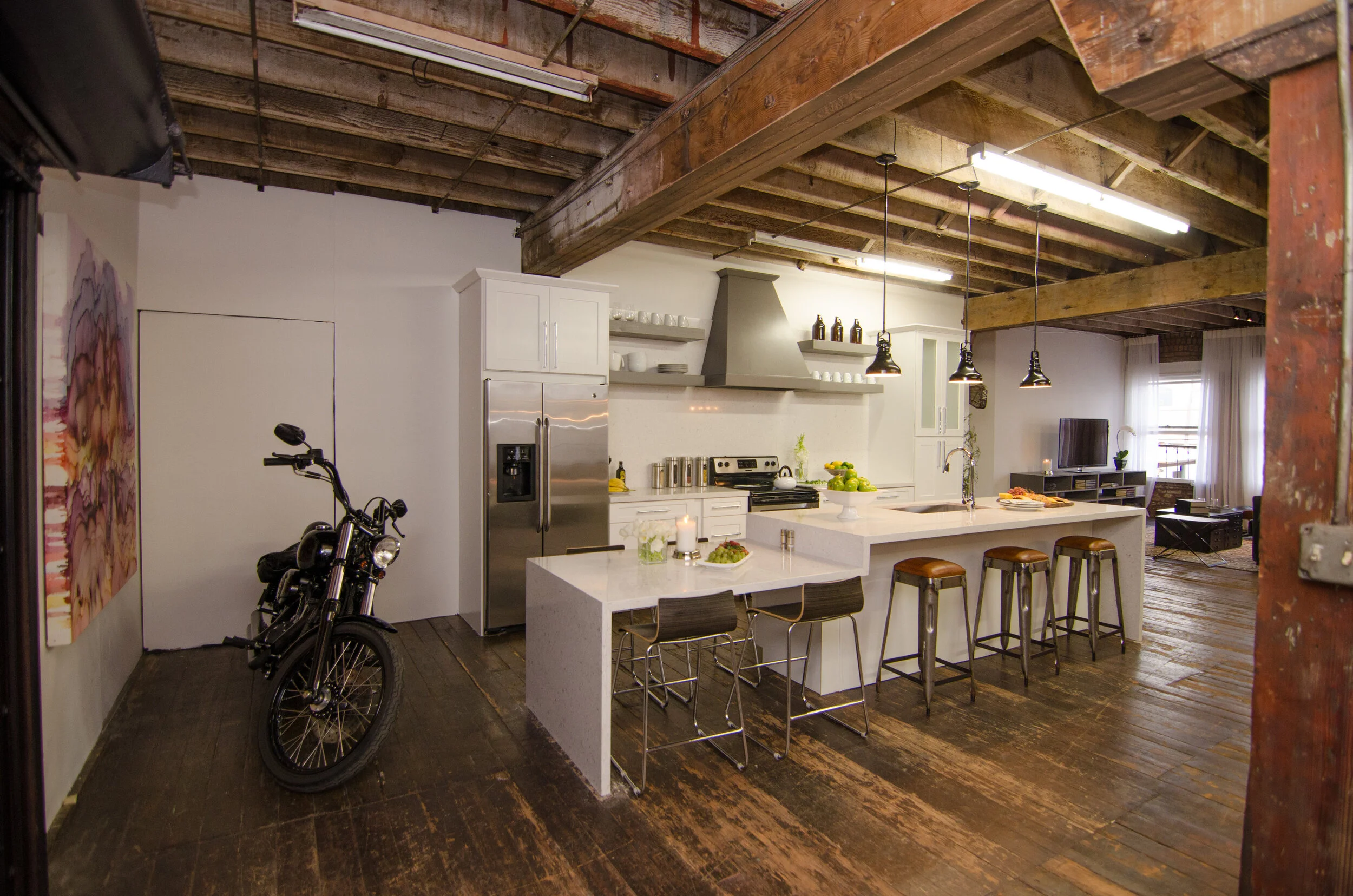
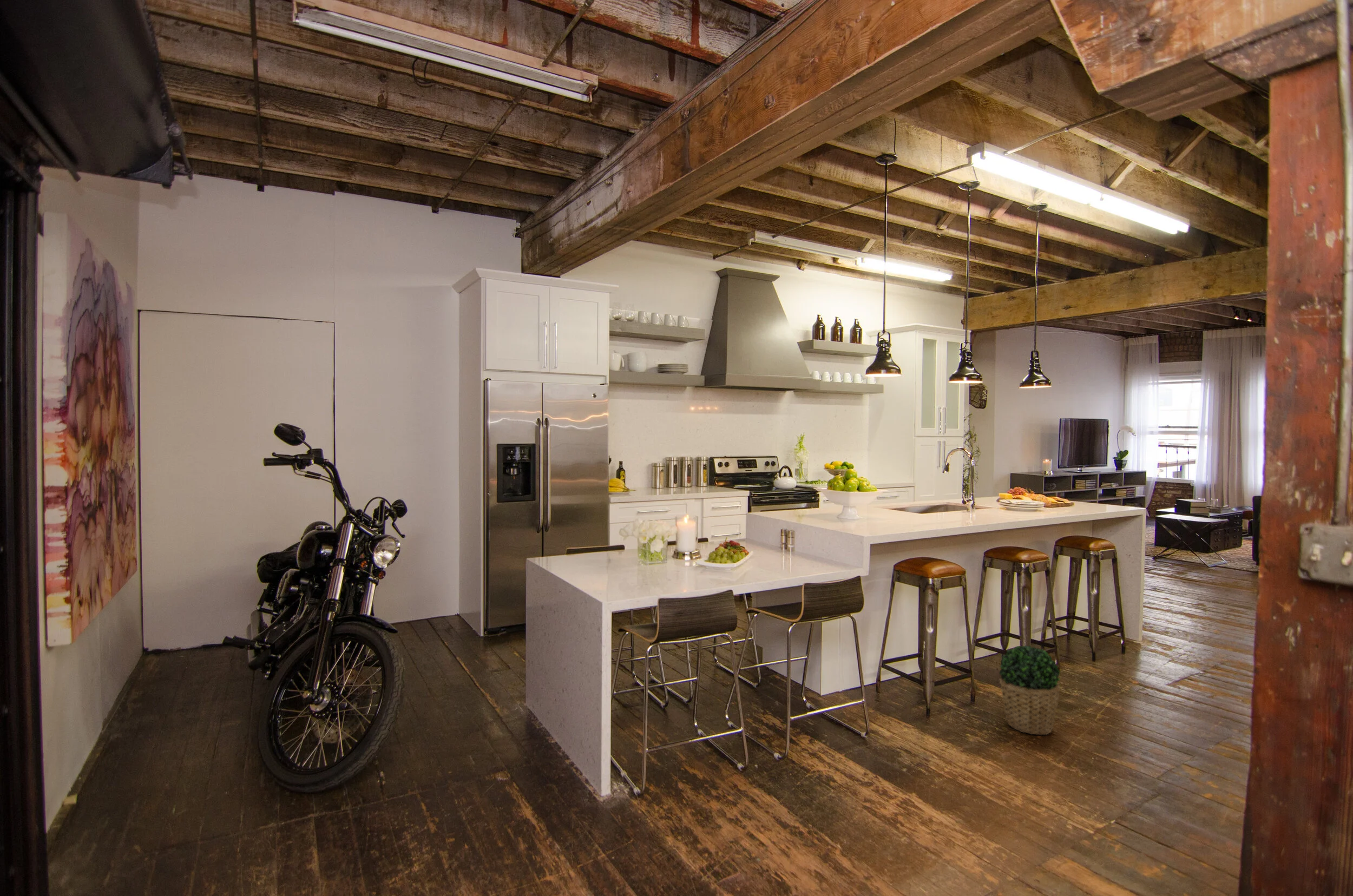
+ potted plant [999,644,1061,735]
